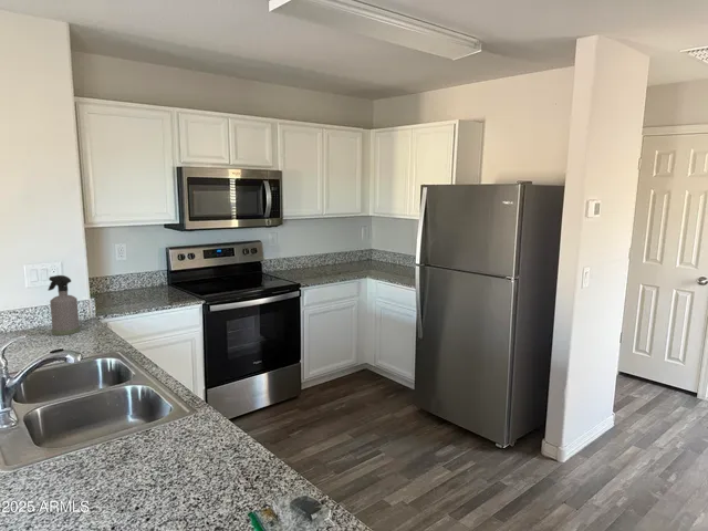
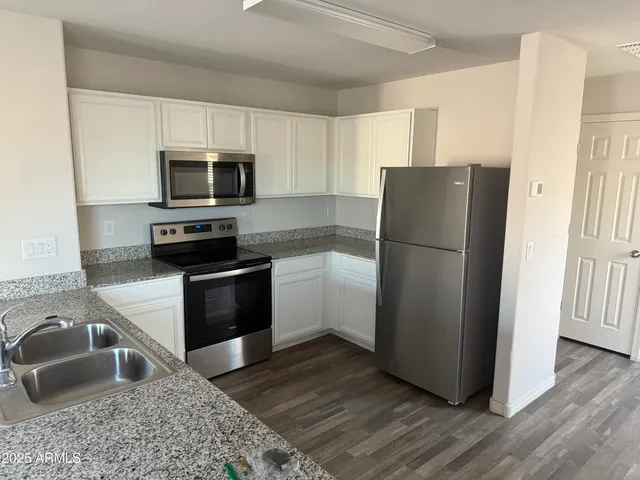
- spray bottle [48,274,81,336]
